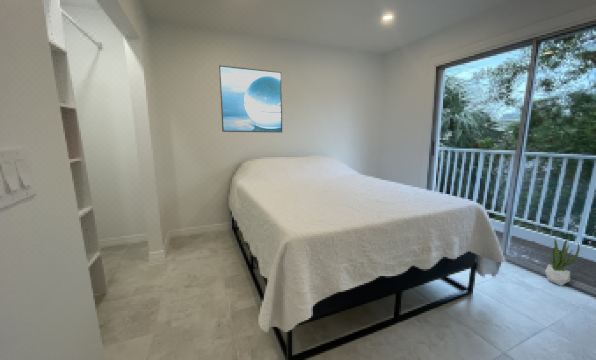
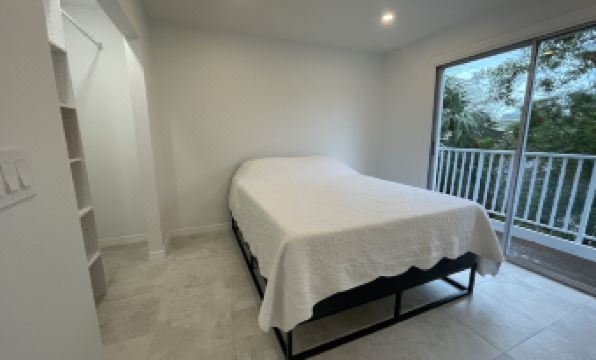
- potted plant [544,237,581,287]
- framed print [218,64,283,134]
